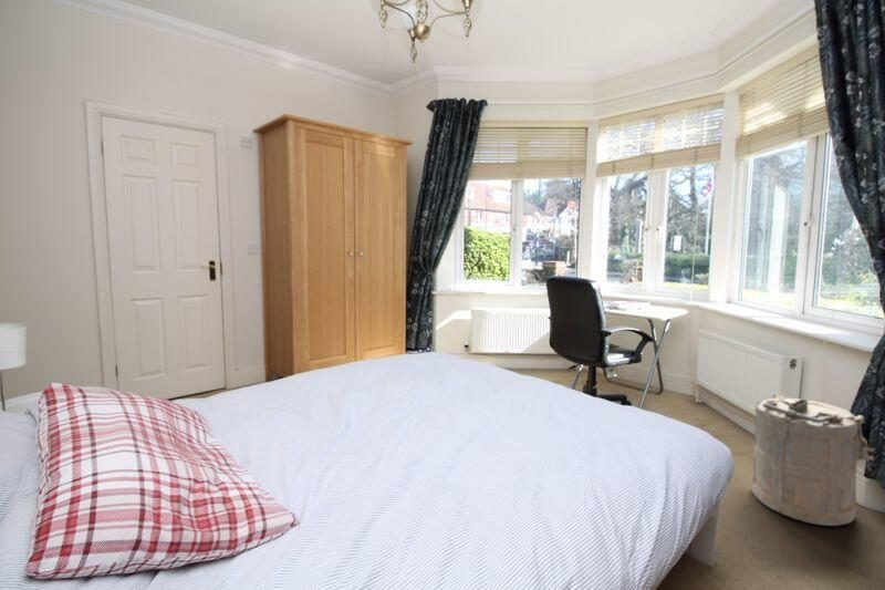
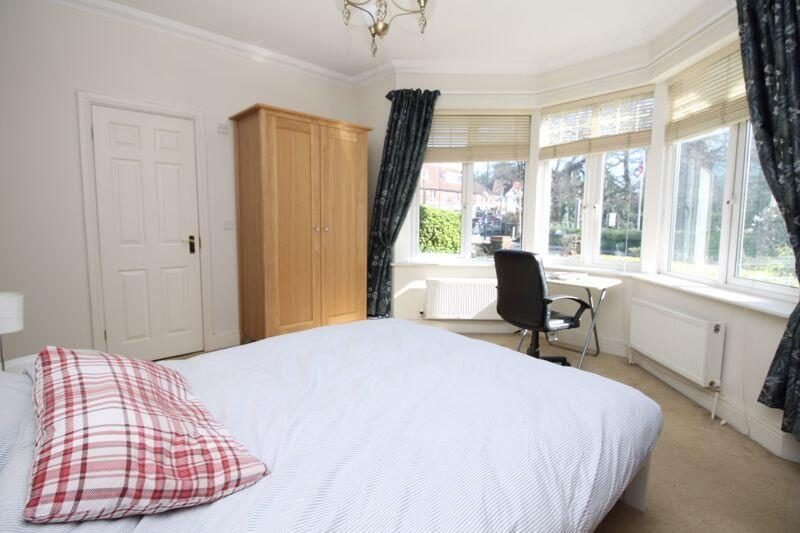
- laundry hamper [751,392,875,527]
